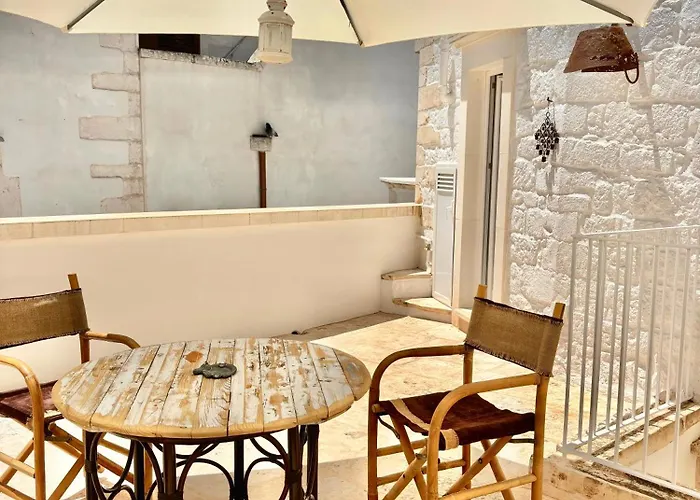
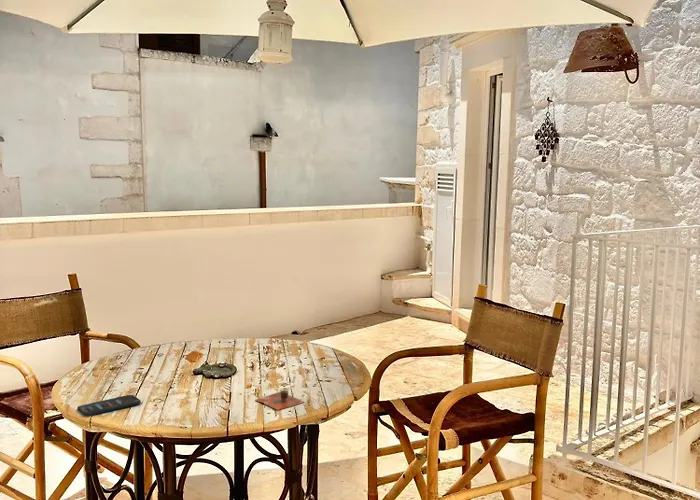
+ smartphone [76,394,142,417]
+ cup [255,387,305,411]
